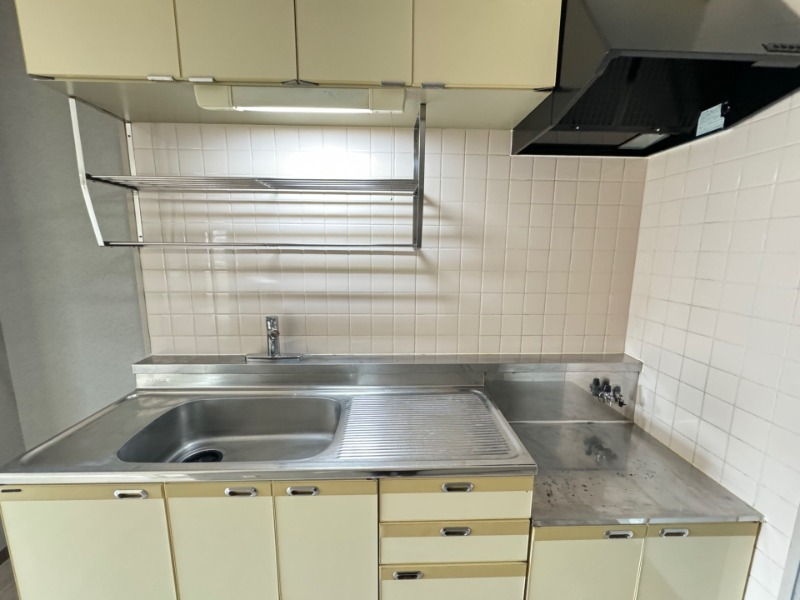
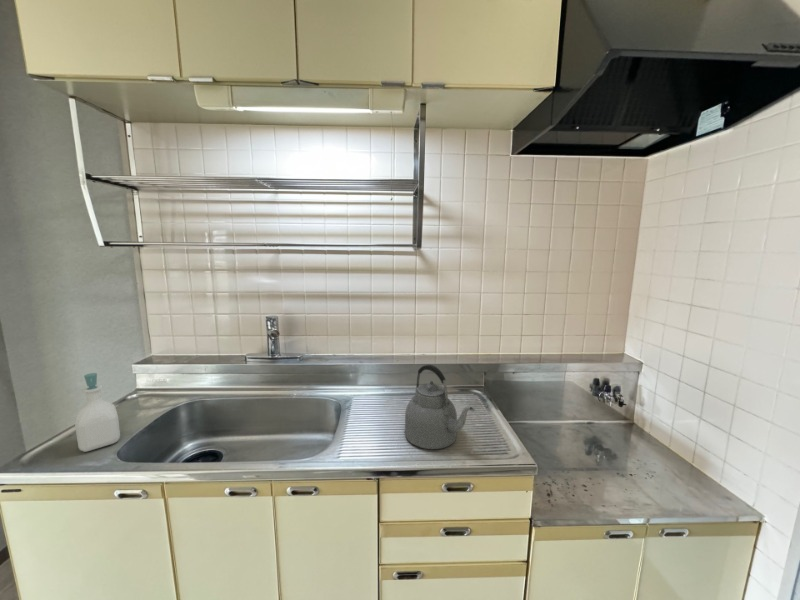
+ soap bottle [74,372,121,453]
+ kettle [404,364,476,450]
